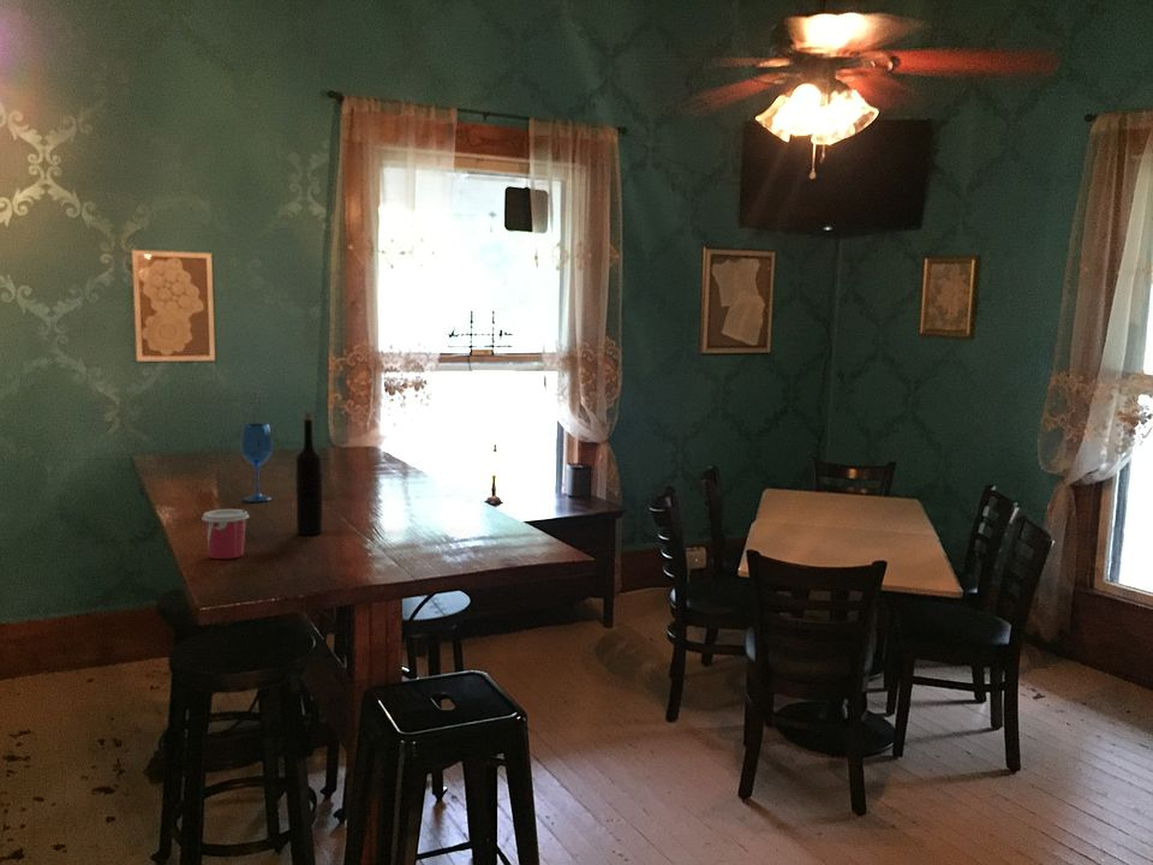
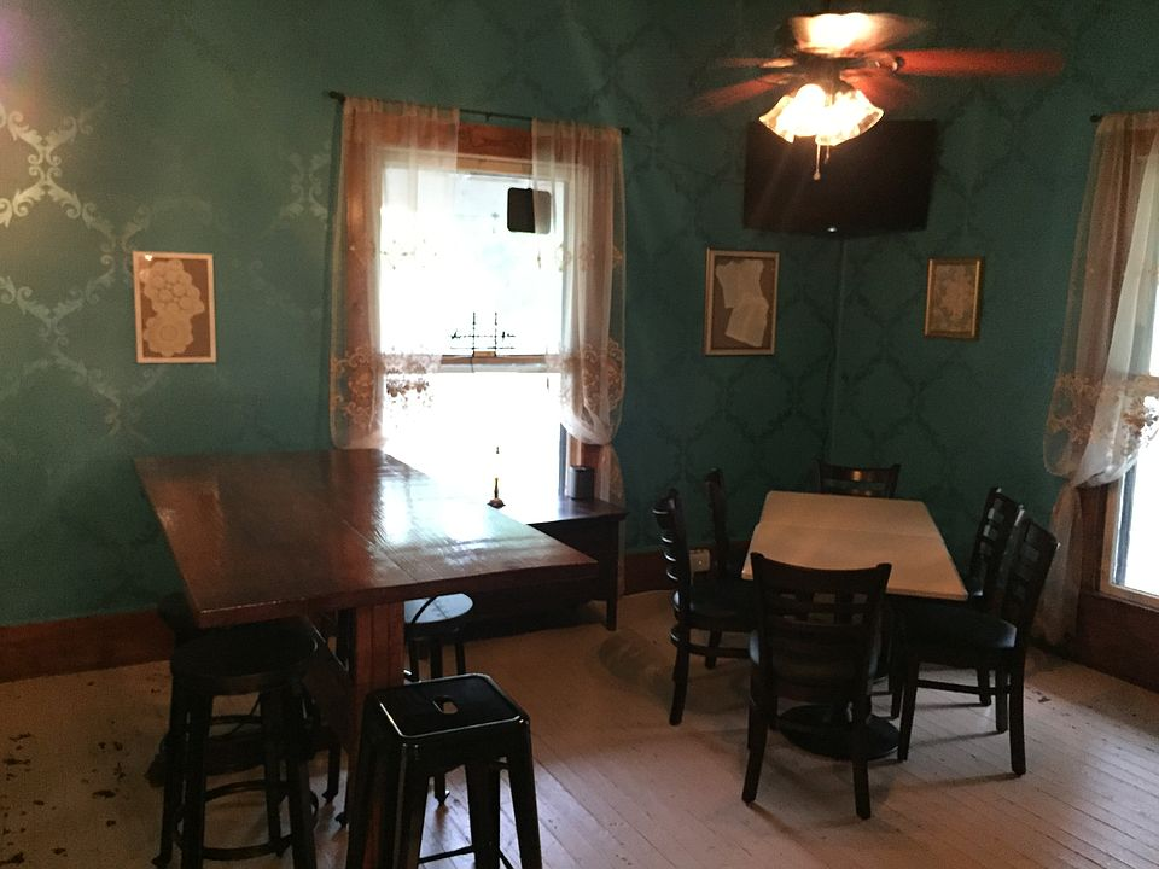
- wineglass [240,423,274,503]
- cup [201,508,250,560]
- wine bottle [295,411,323,536]
